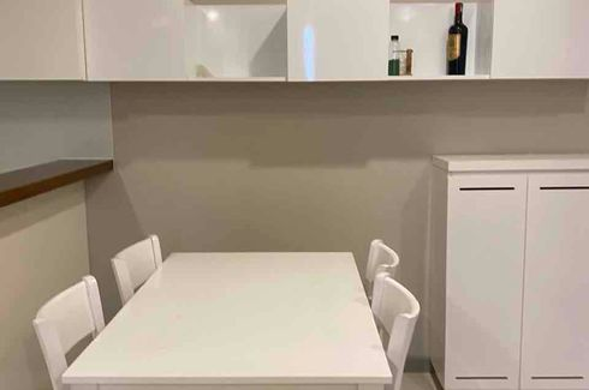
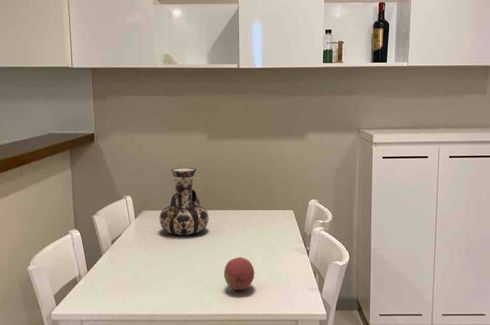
+ fruit [223,256,255,291]
+ decorative vase [158,166,210,236]
